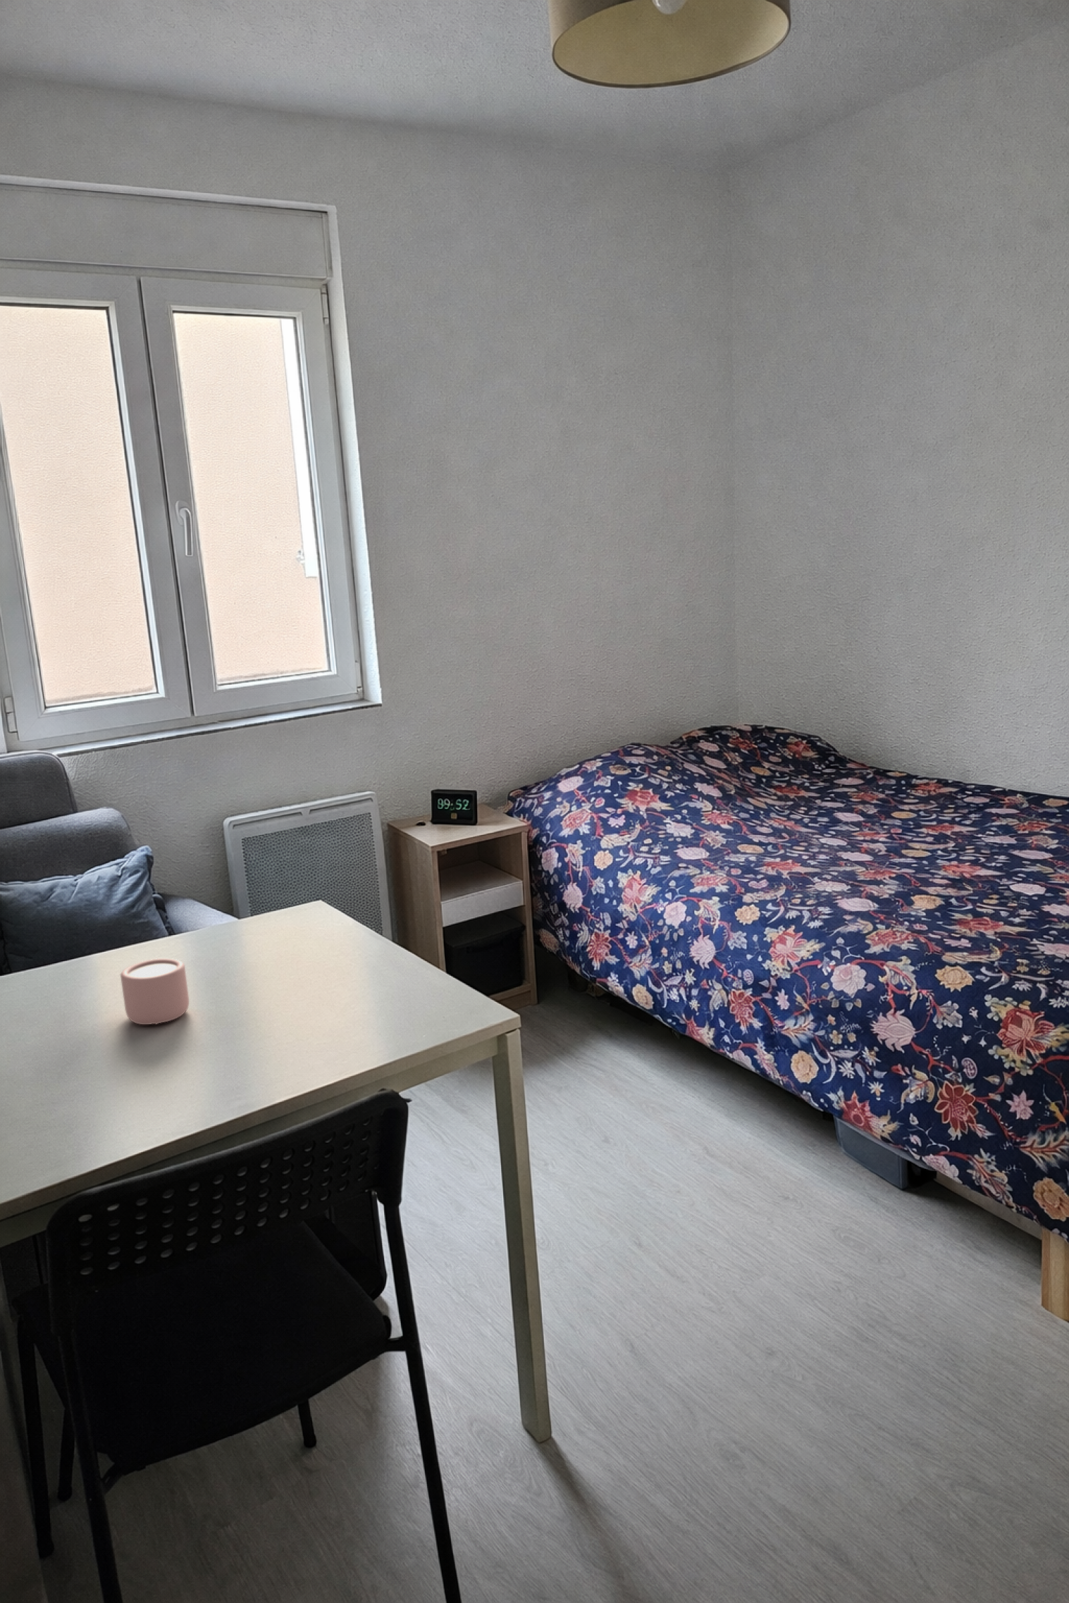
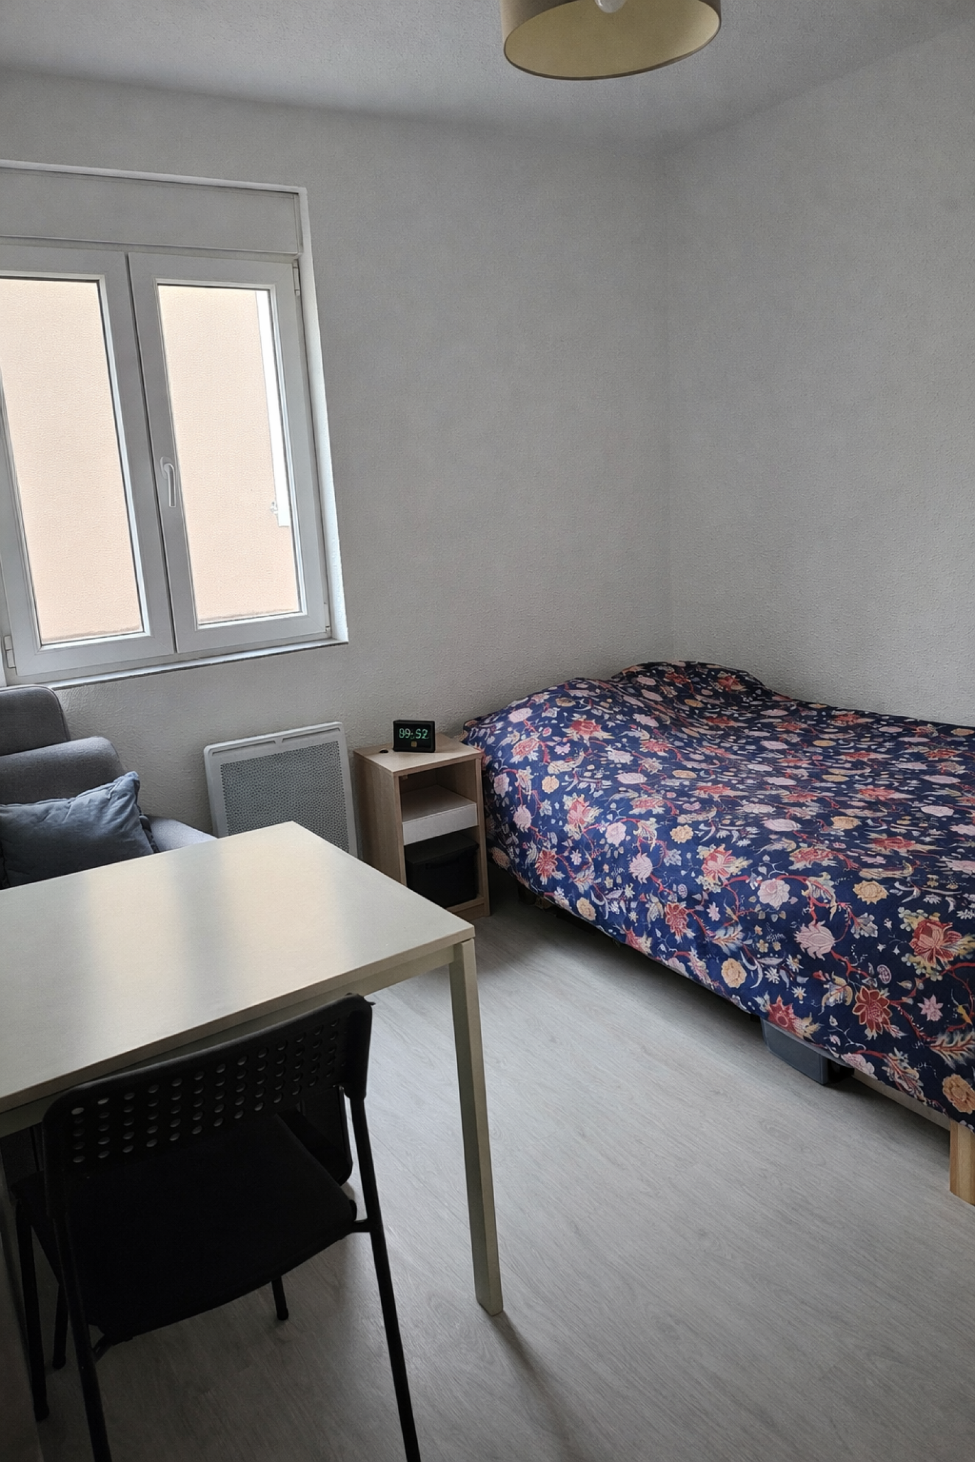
- mug [119,958,190,1026]
